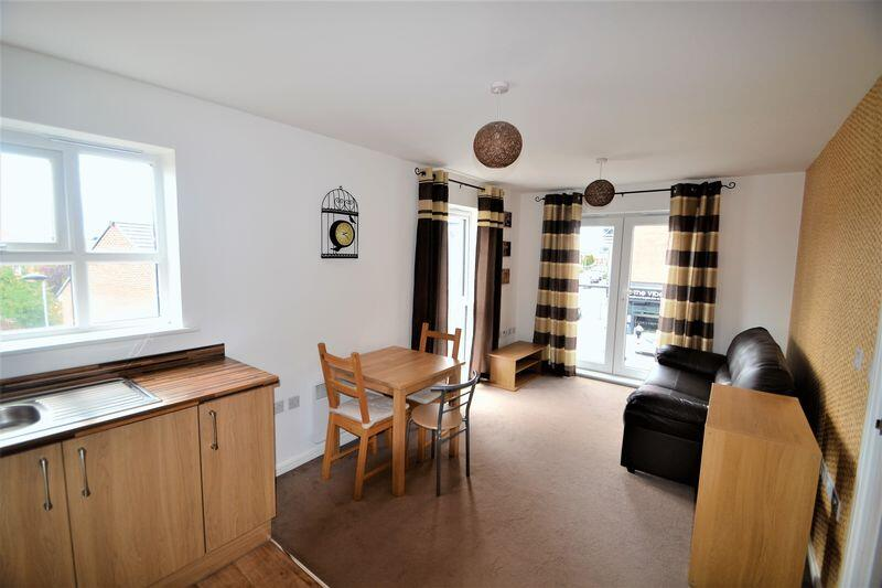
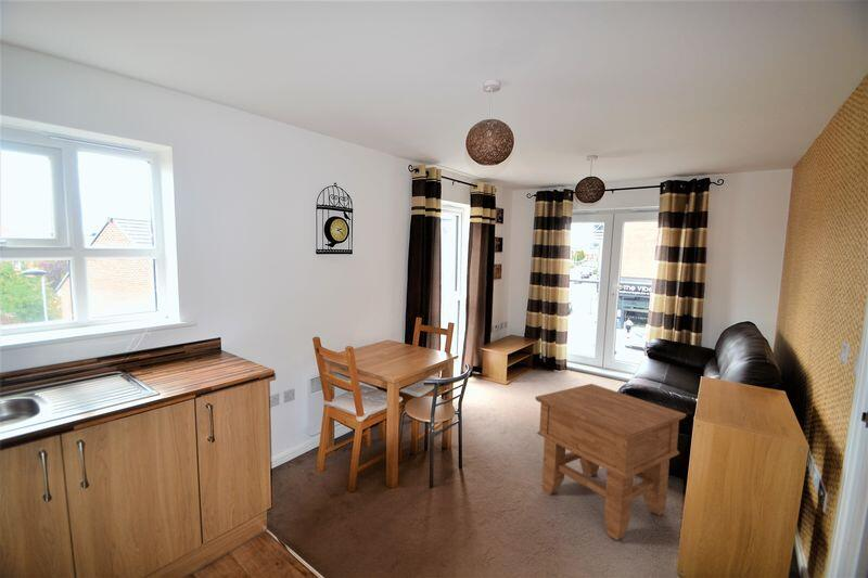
+ side table [534,383,687,541]
